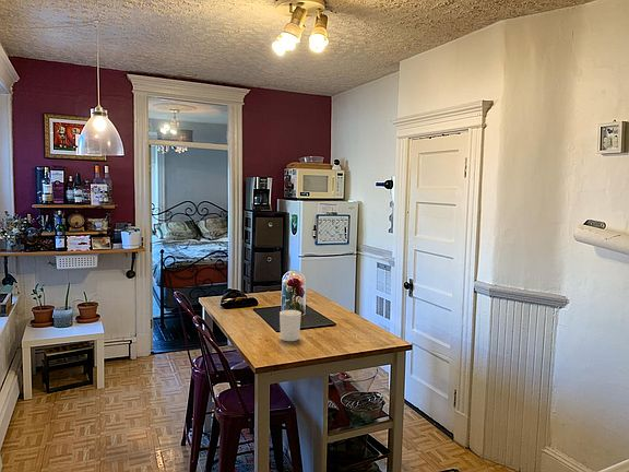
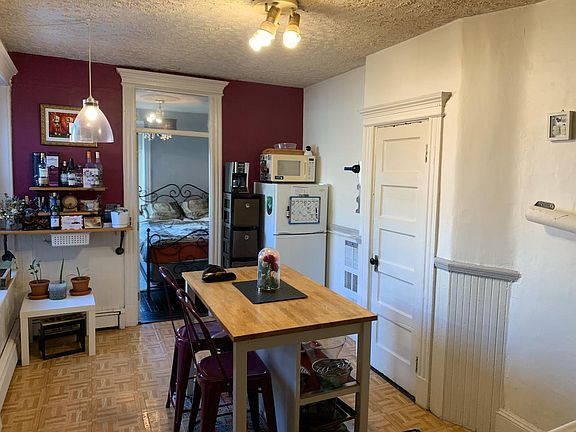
- candle holder [278,309,302,342]
